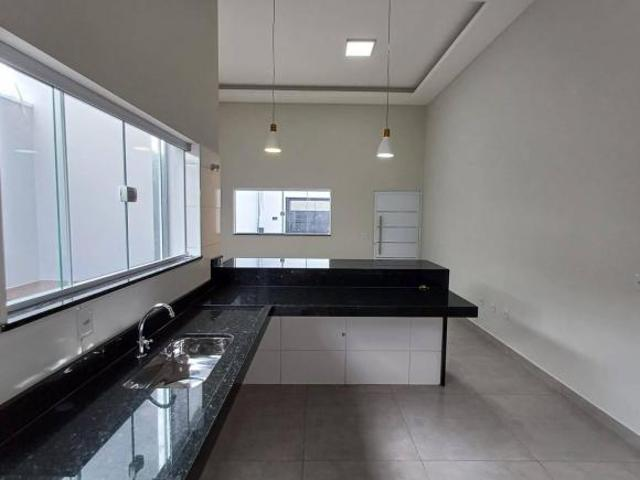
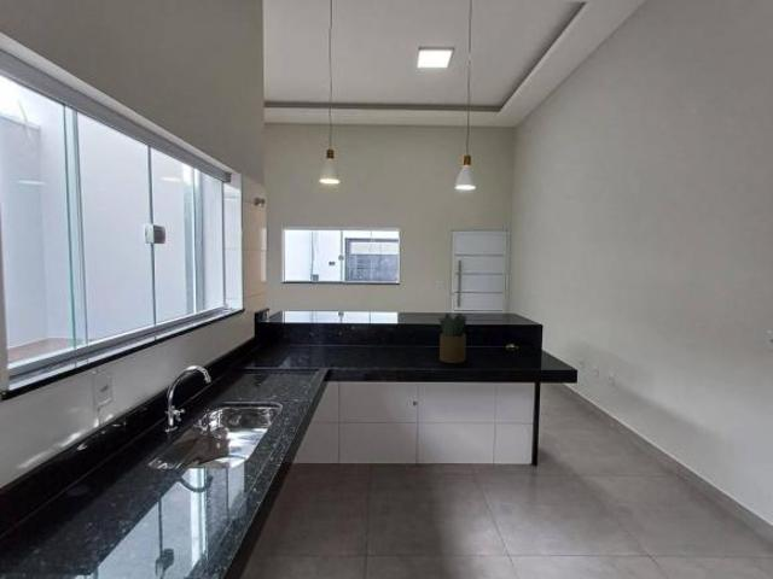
+ potted plant [437,312,467,364]
